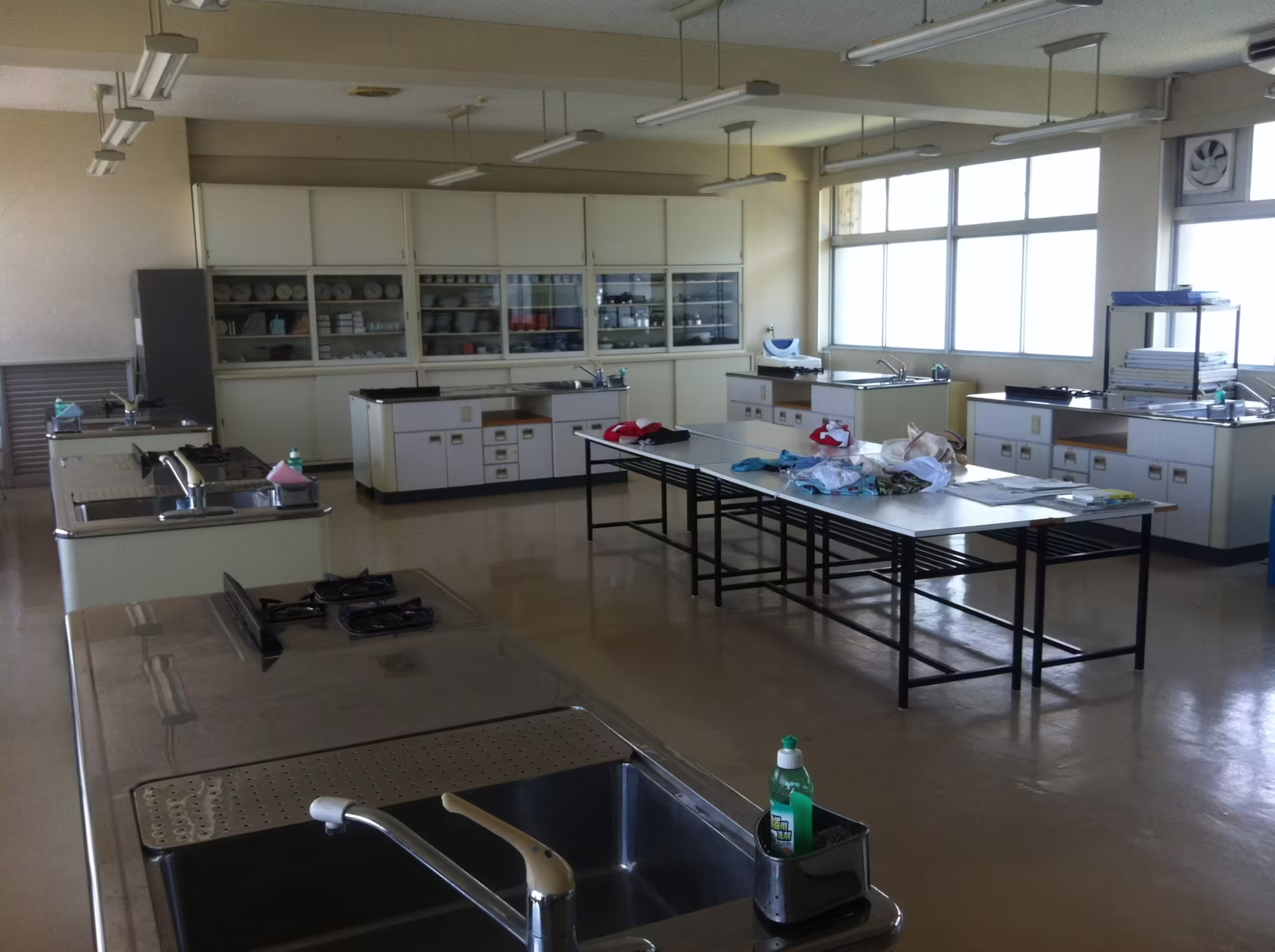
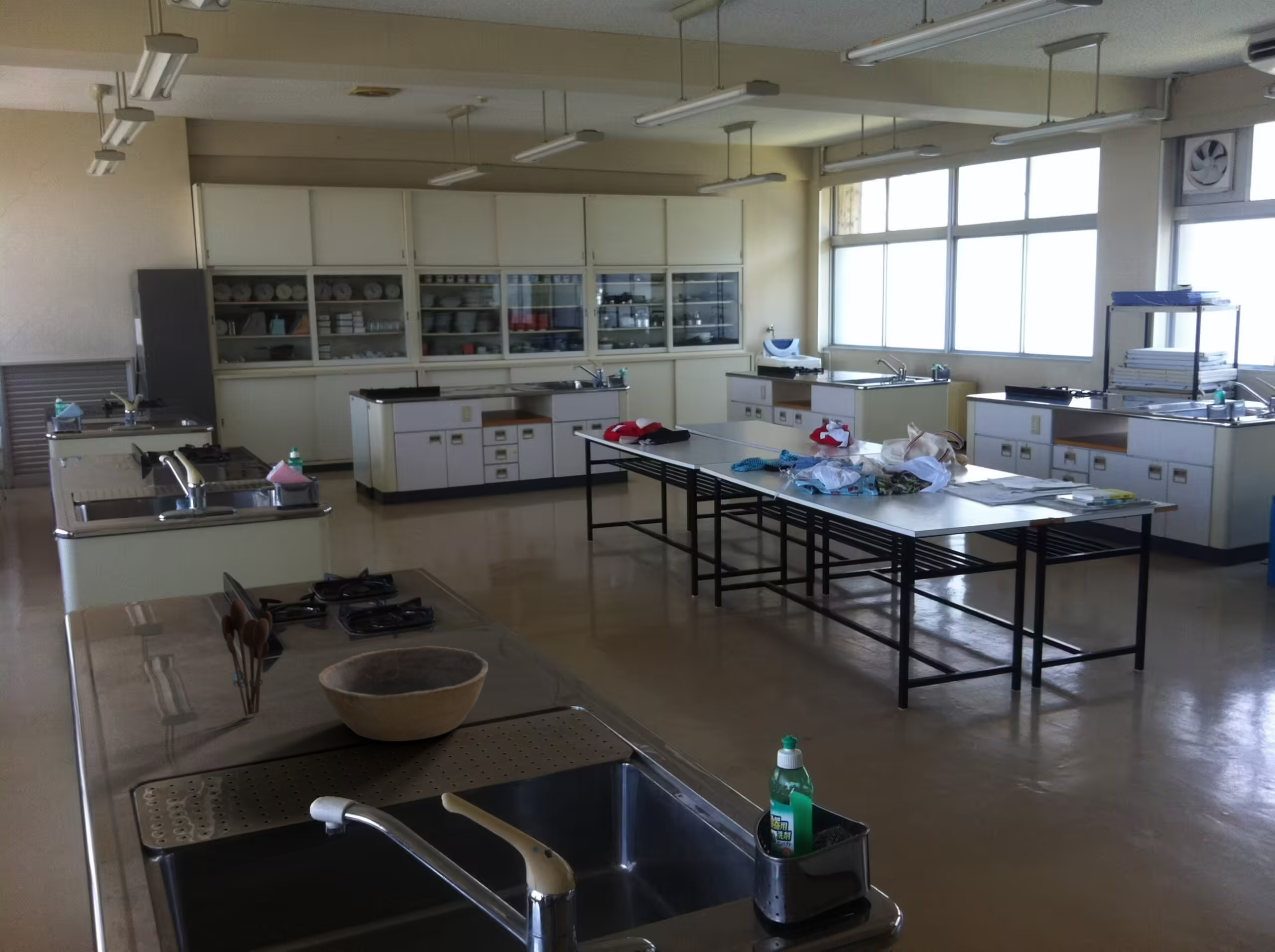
+ bowl [317,646,489,742]
+ utensil holder [221,598,273,717]
